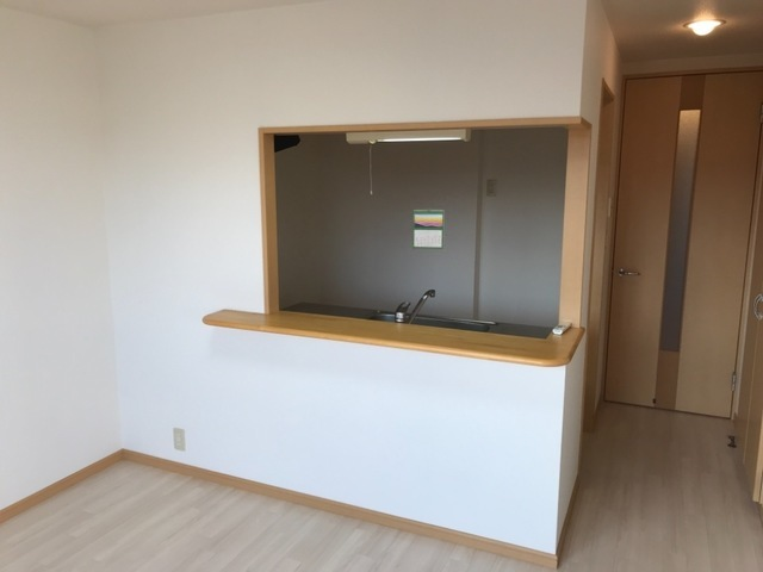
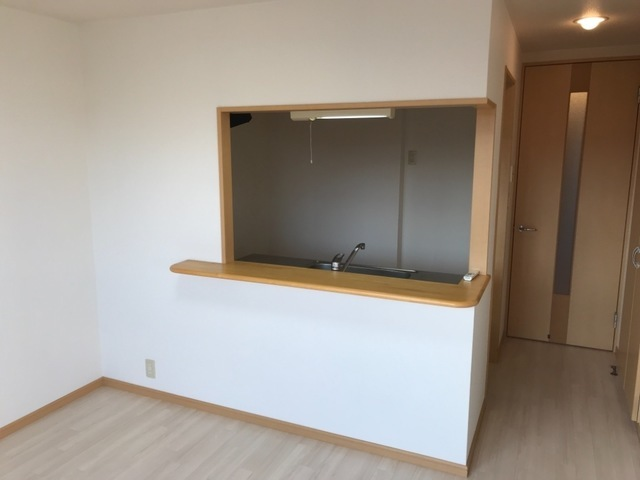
- calendar [411,209,446,250]
